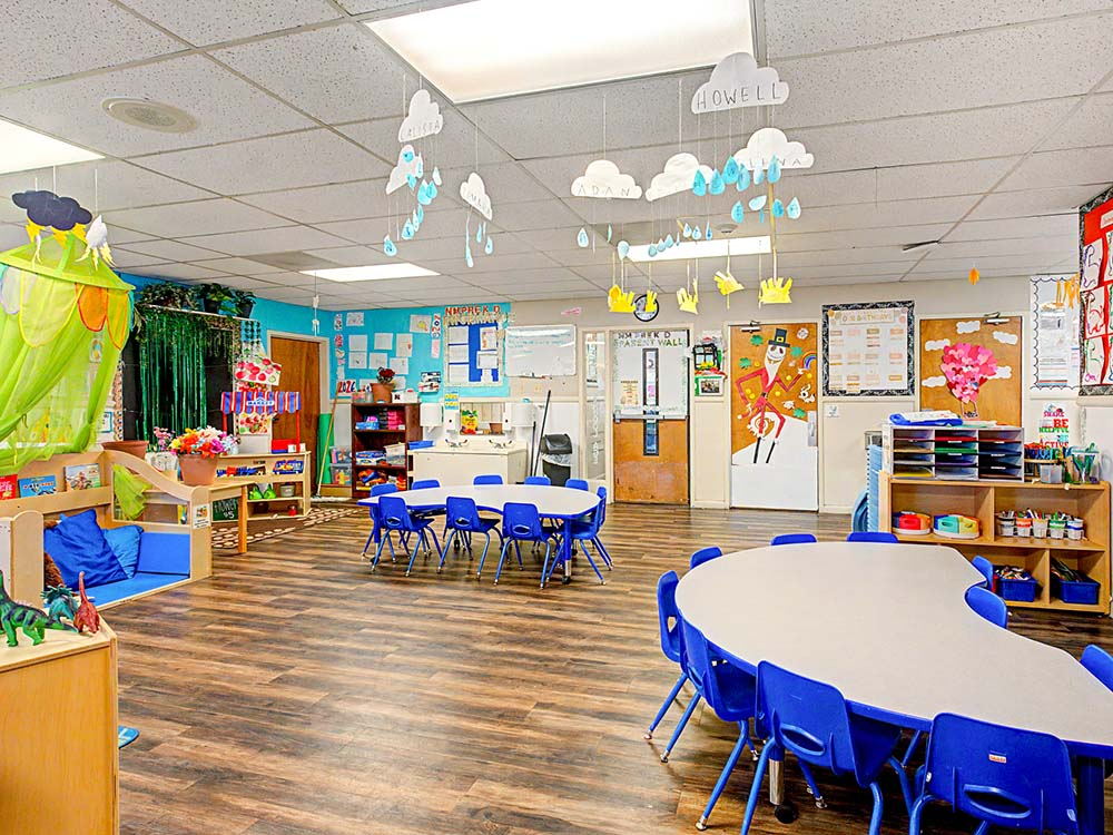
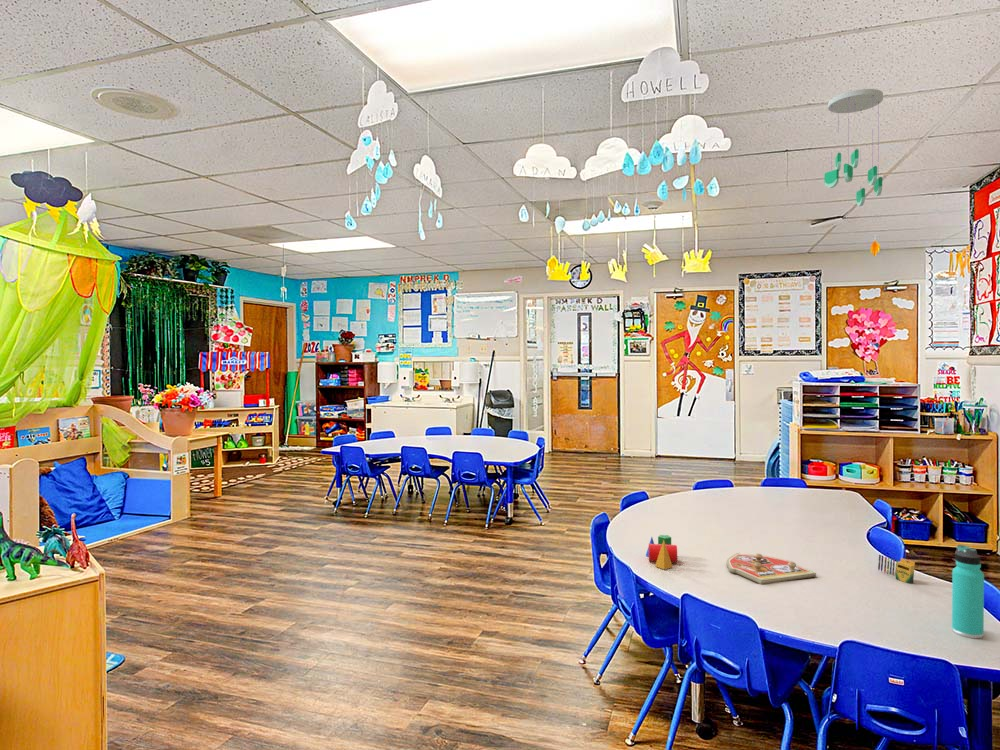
+ thermos bottle [951,544,985,640]
+ knob puzzle [725,552,817,585]
+ toy blocks [645,534,678,570]
+ crayon [877,554,916,585]
+ ceiling mobile [823,88,884,207]
